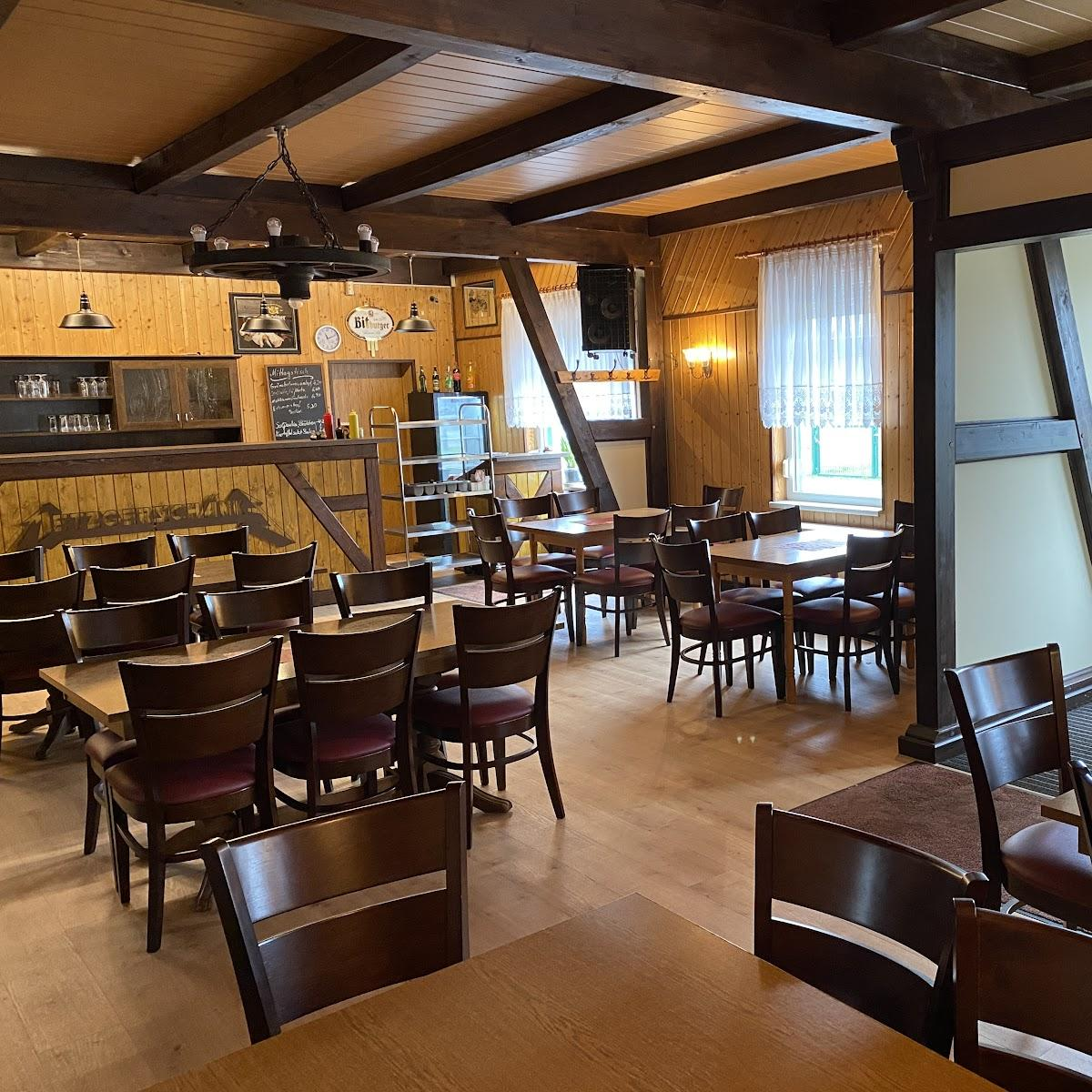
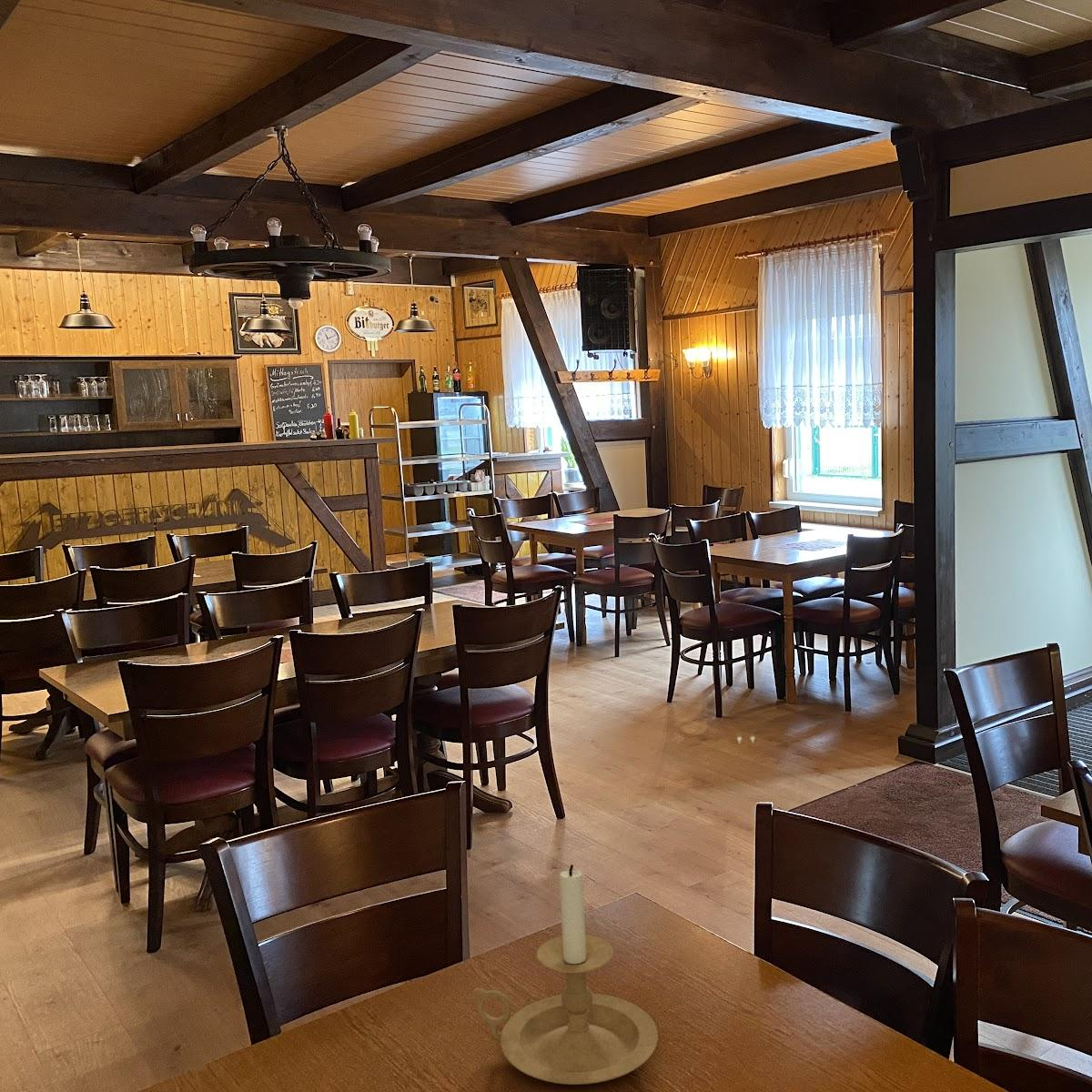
+ candle holder [473,864,659,1086]
